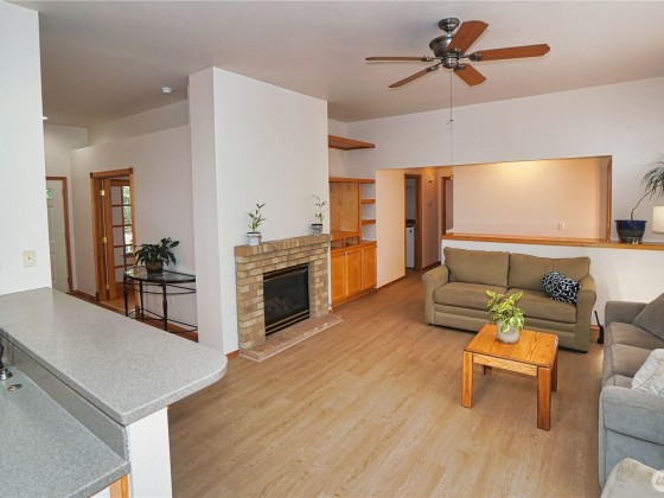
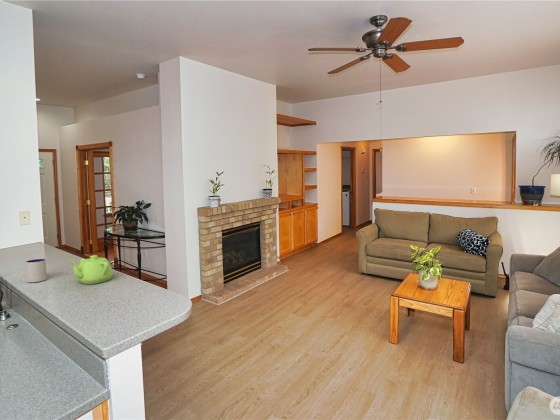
+ teapot [68,254,114,285]
+ mug [25,258,48,283]
